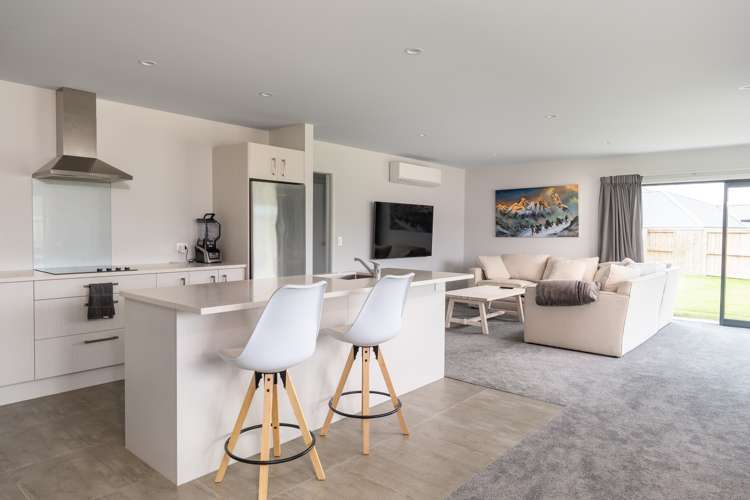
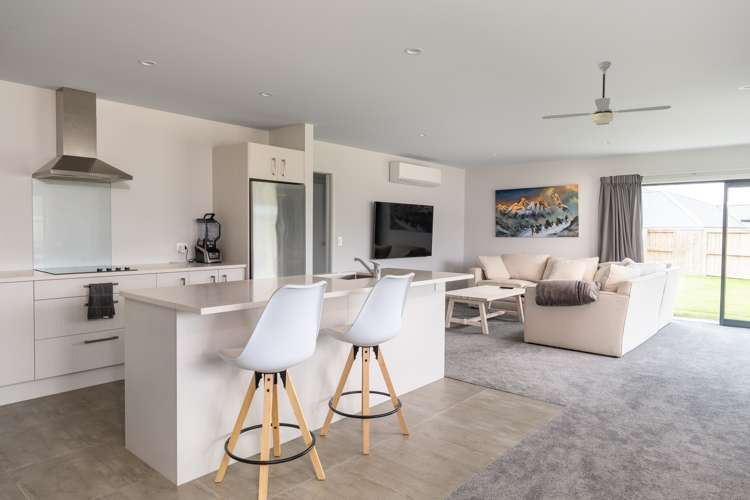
+ ceiling fan [541,60,672,126]
